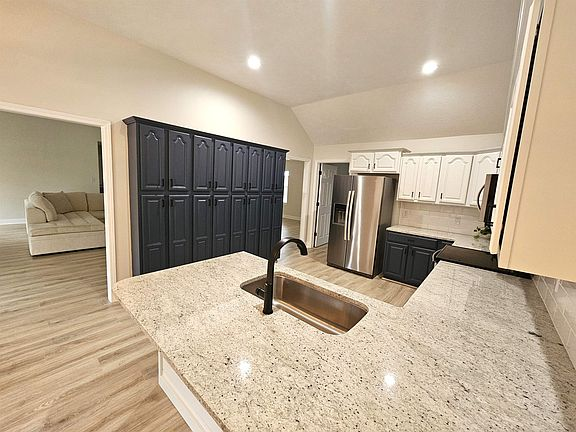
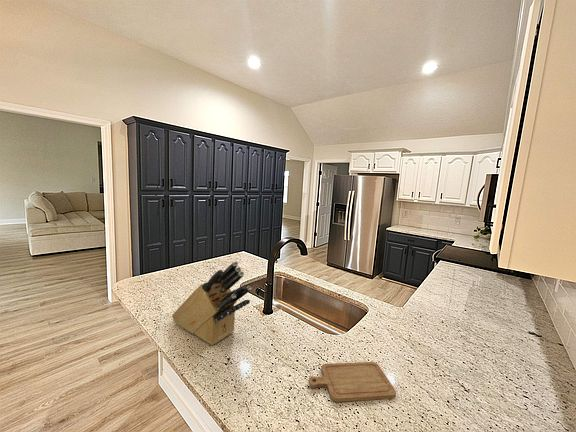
+ knife block [171,260,252,346]
+ chopping board [308,361,397,403]
